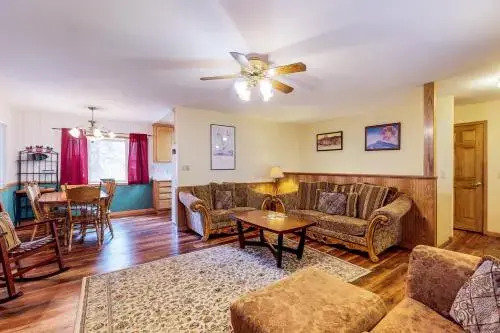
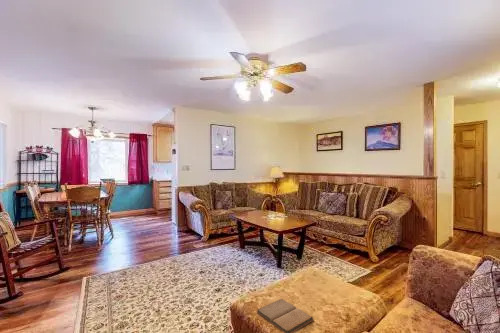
+ book [256,298,315,333]
